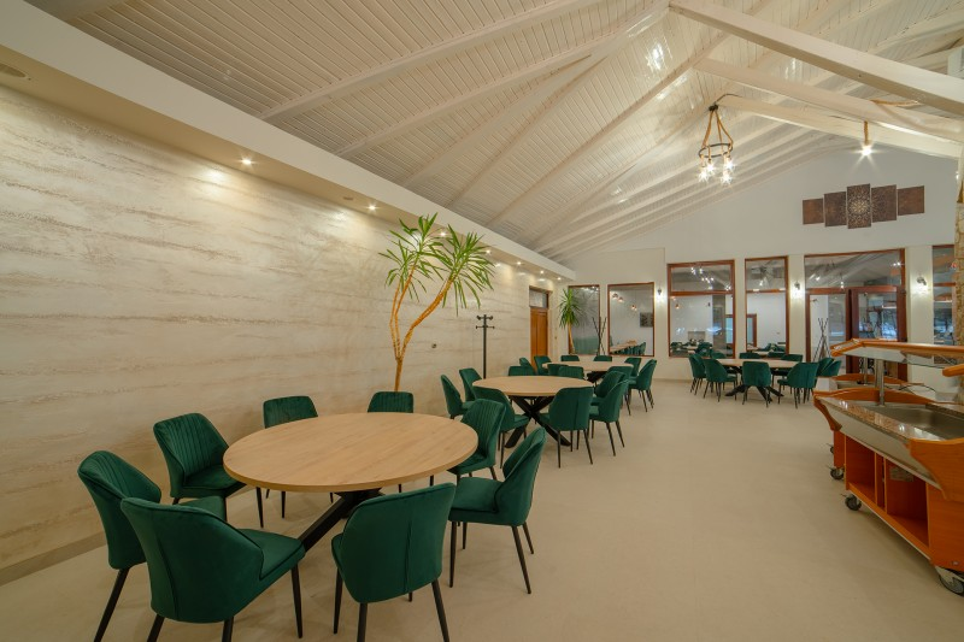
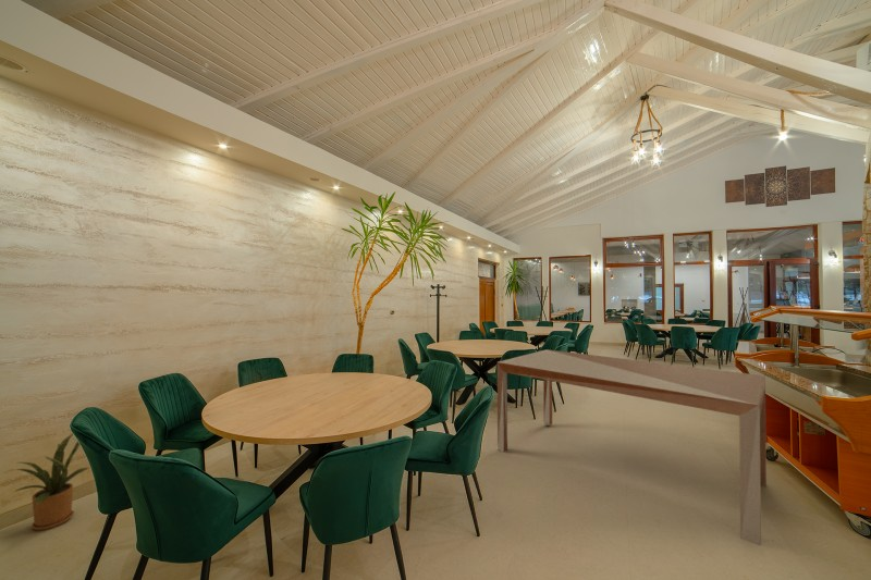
+ table [496,348,768,546]
+ house plant [2,432,89,531]
